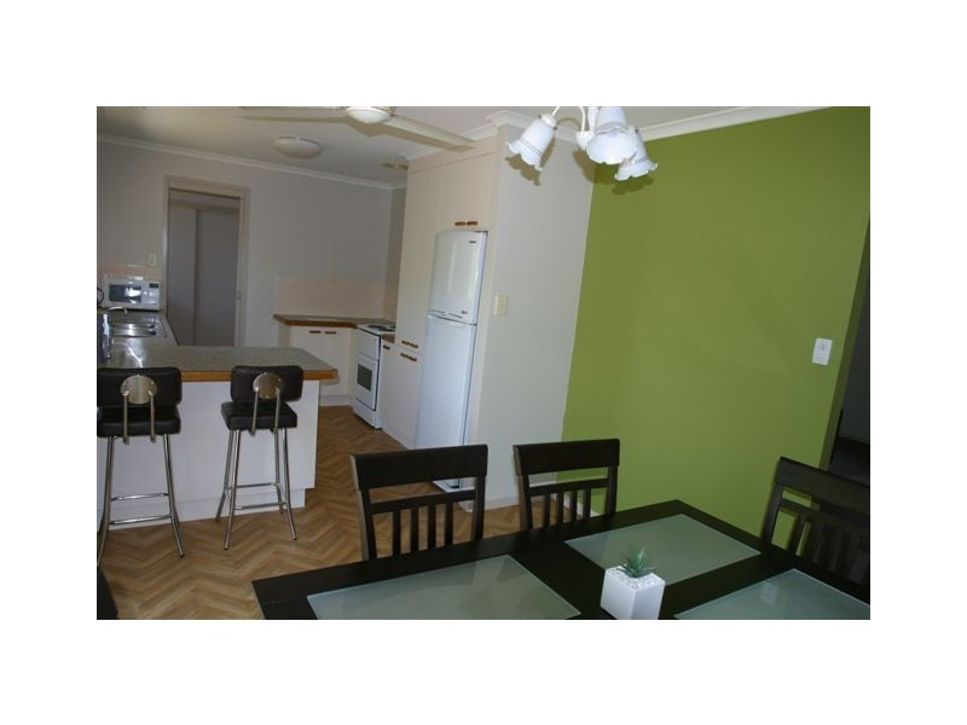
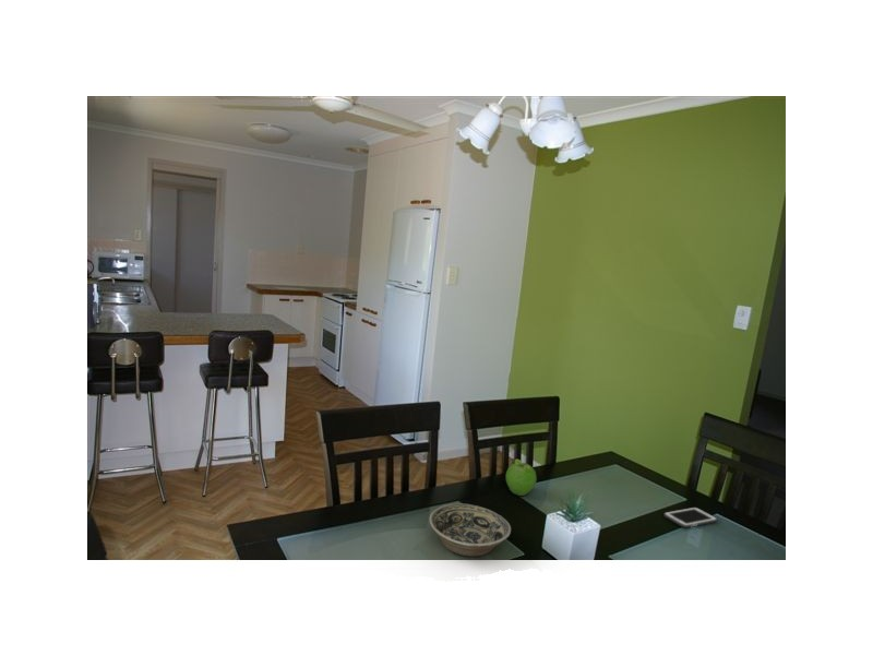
+ cell phone [662,507,718,528]
+ fruit [505,458,538,497]
+ bowl [429,502,512,558]
